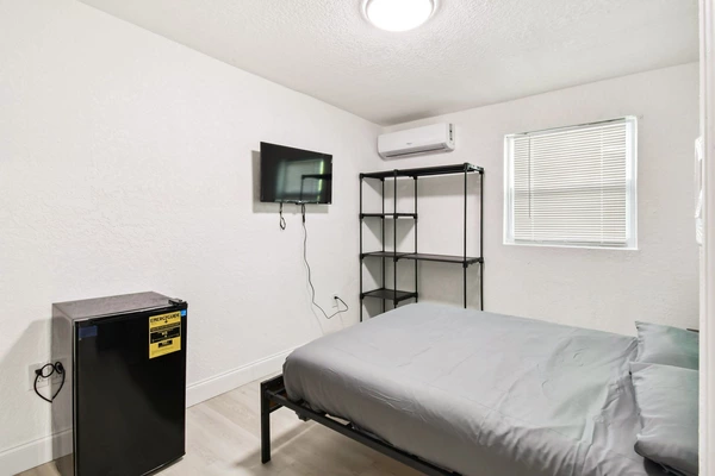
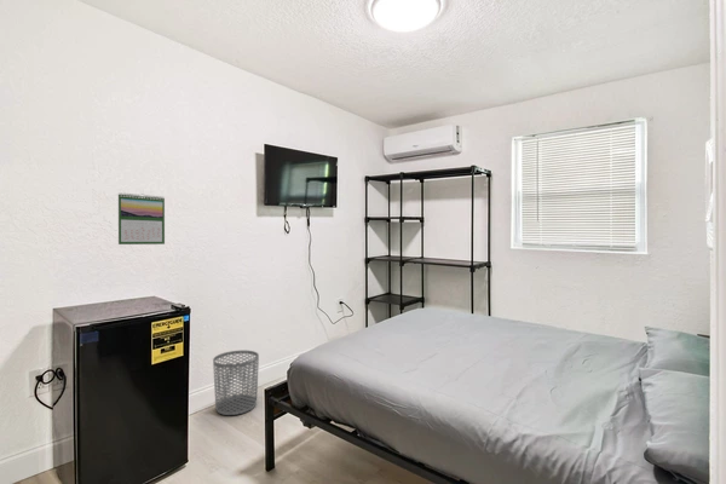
+ calendar [117,192,166,246]
+ waste bin [212,350,260,416]
